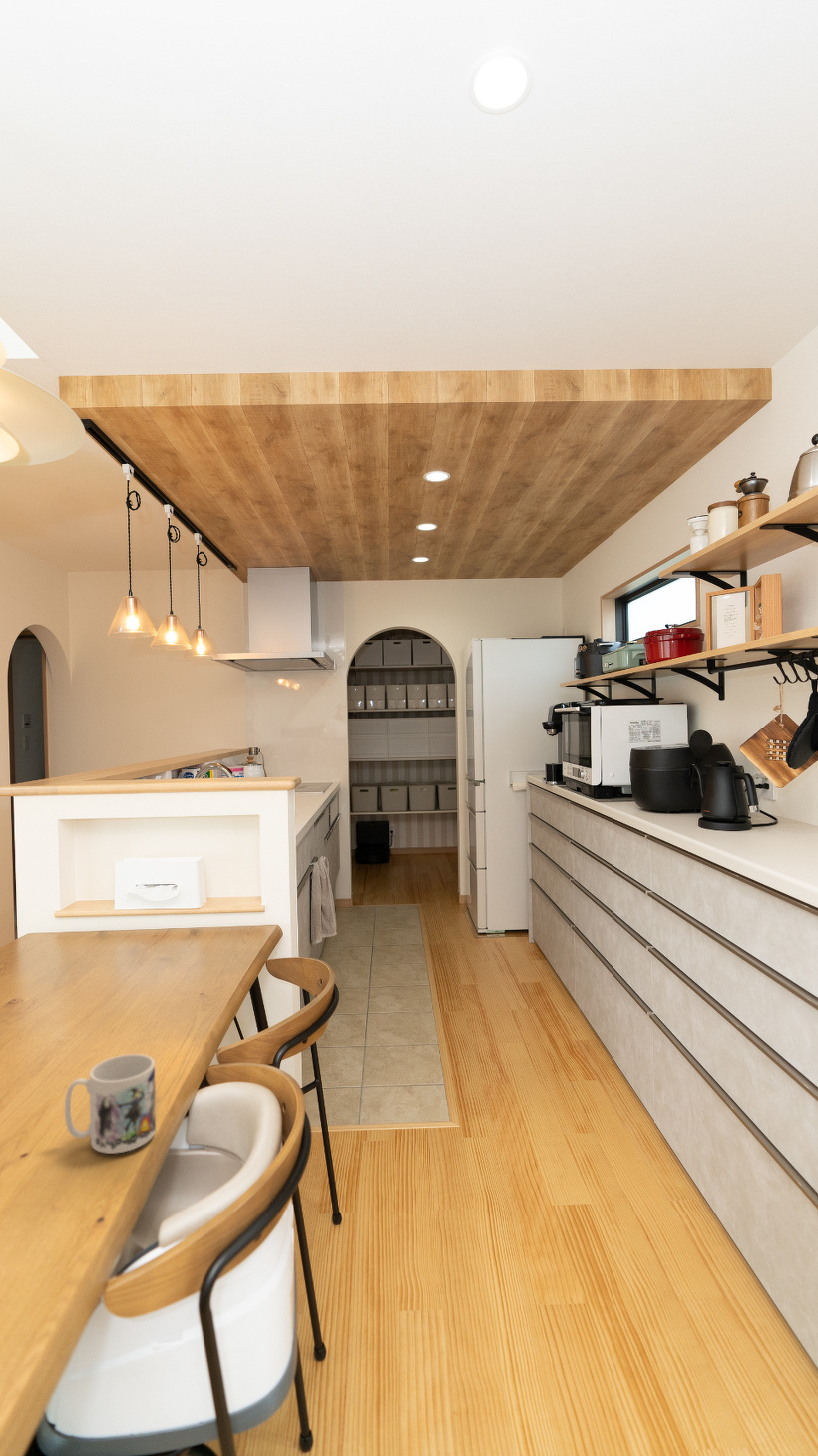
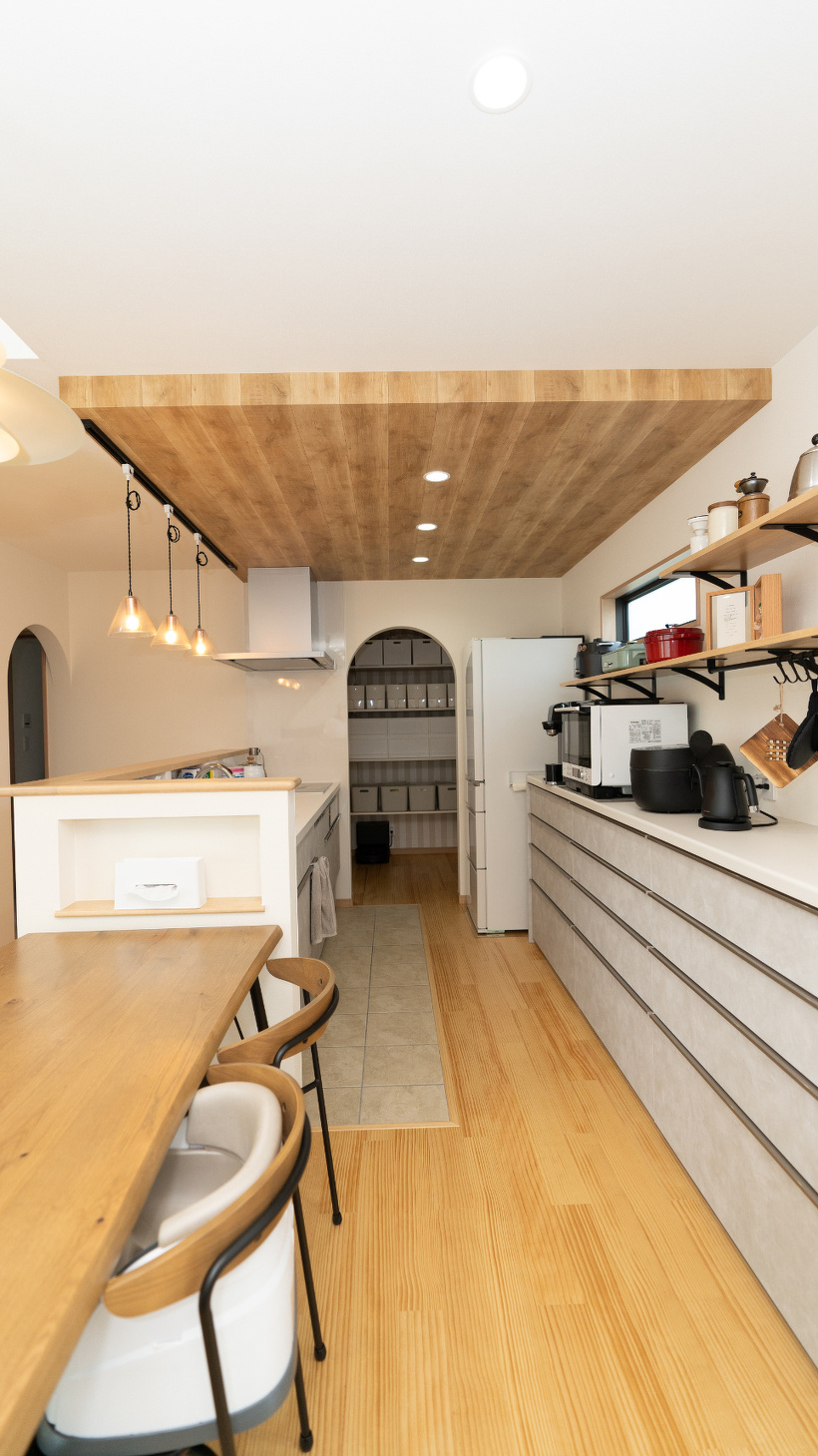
- mug [64,1053,157,1155]
